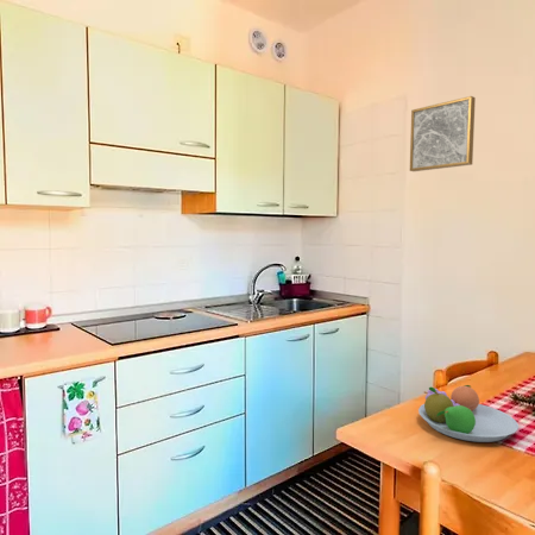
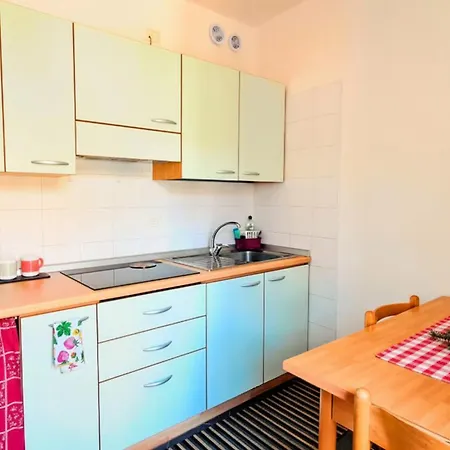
- fruit bowl [417,384,520,443]
- wall art [409,95,477,172]
